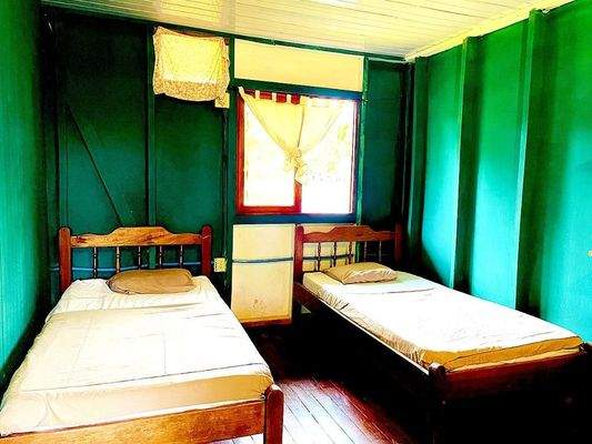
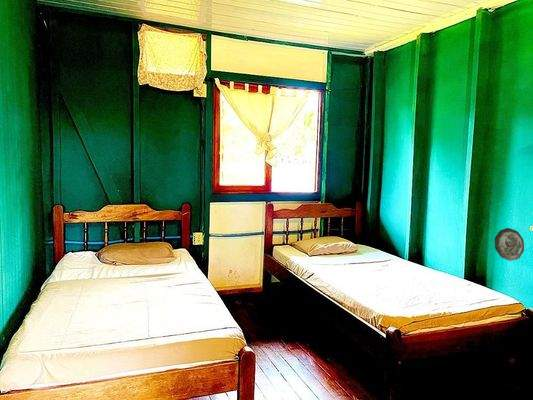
+ decorative plate [494,227,525,262]
